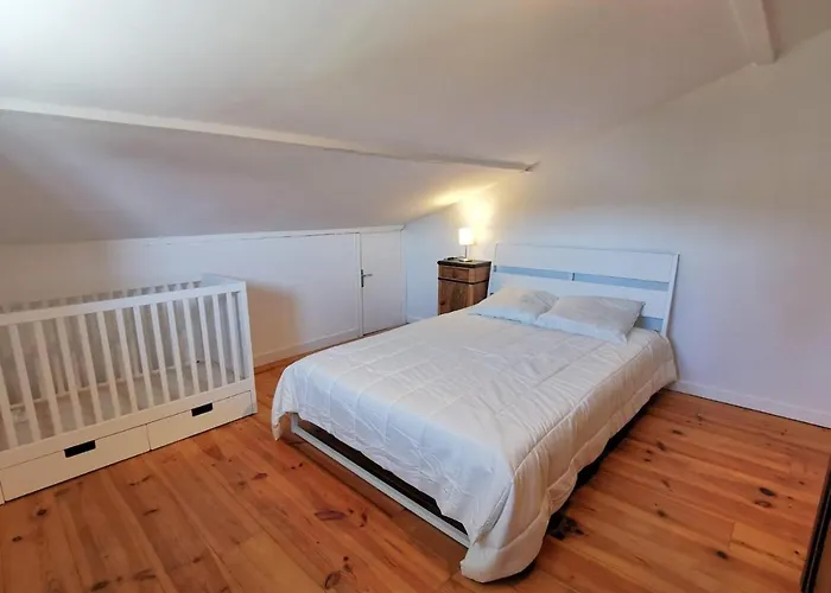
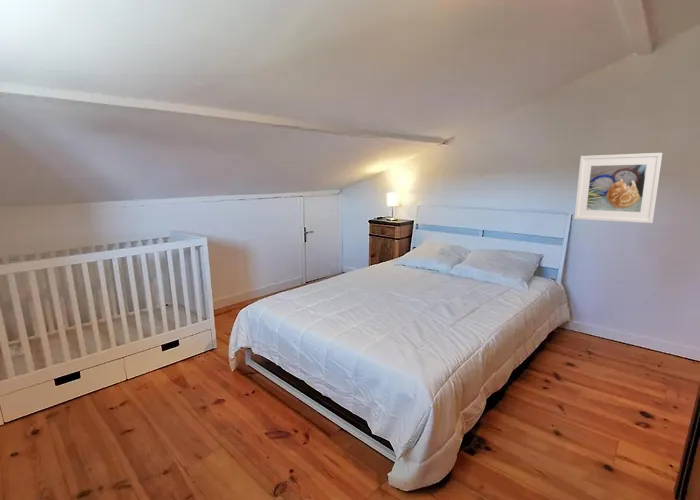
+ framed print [573,152,663,224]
